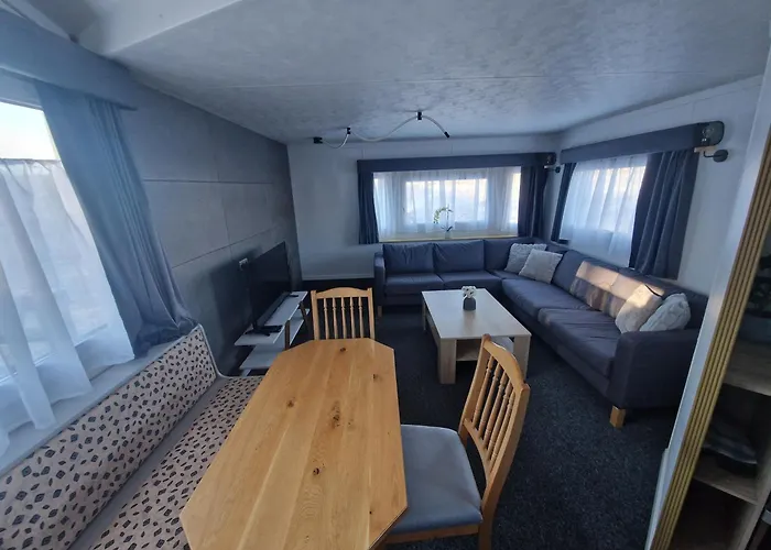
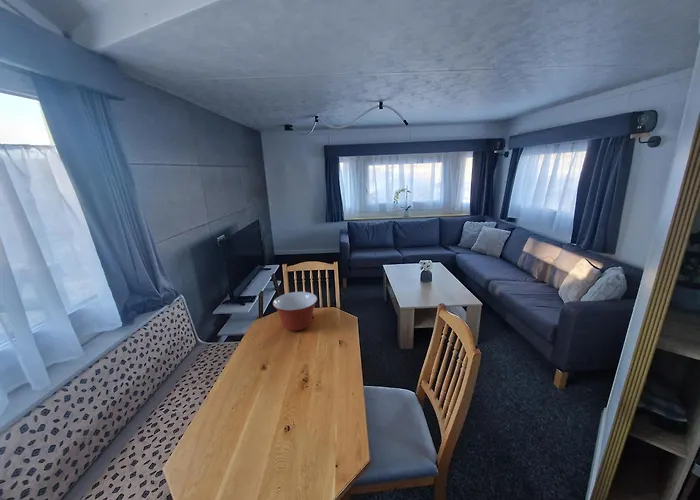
+ mixing bowl [272,291,318,332]
